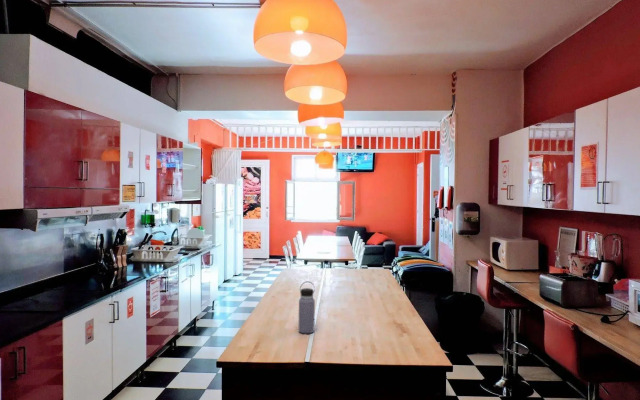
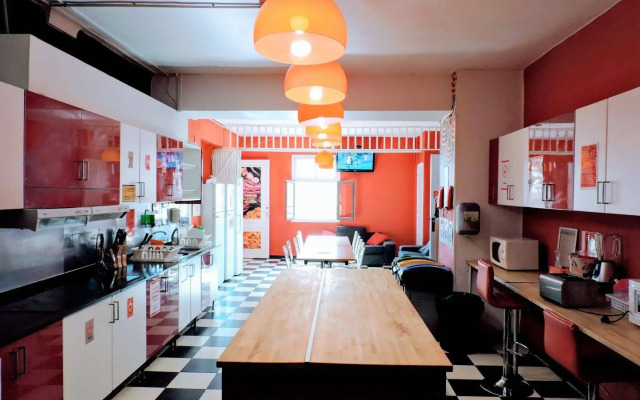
- water bottle [298,280,316,335]
